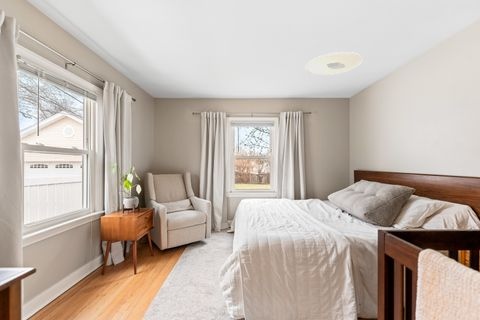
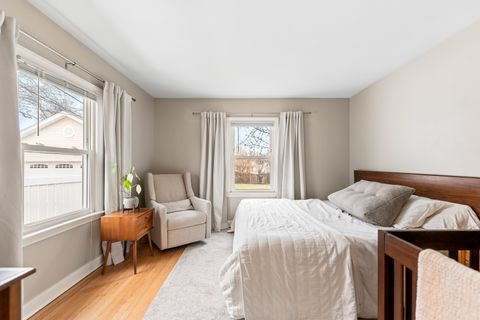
- ceiling light [304,51,364,76]
